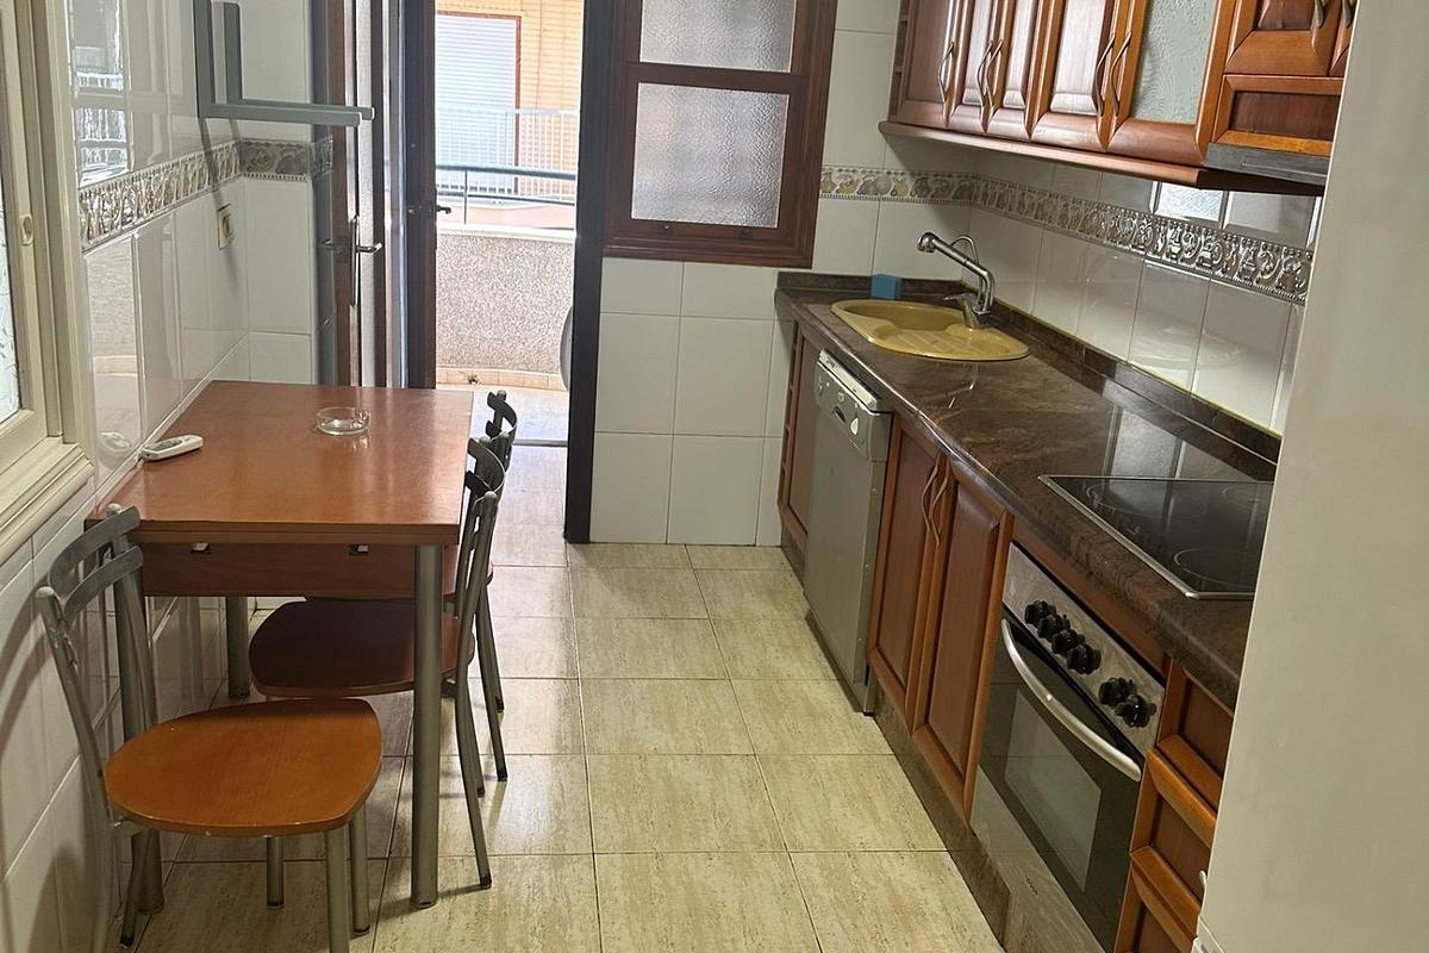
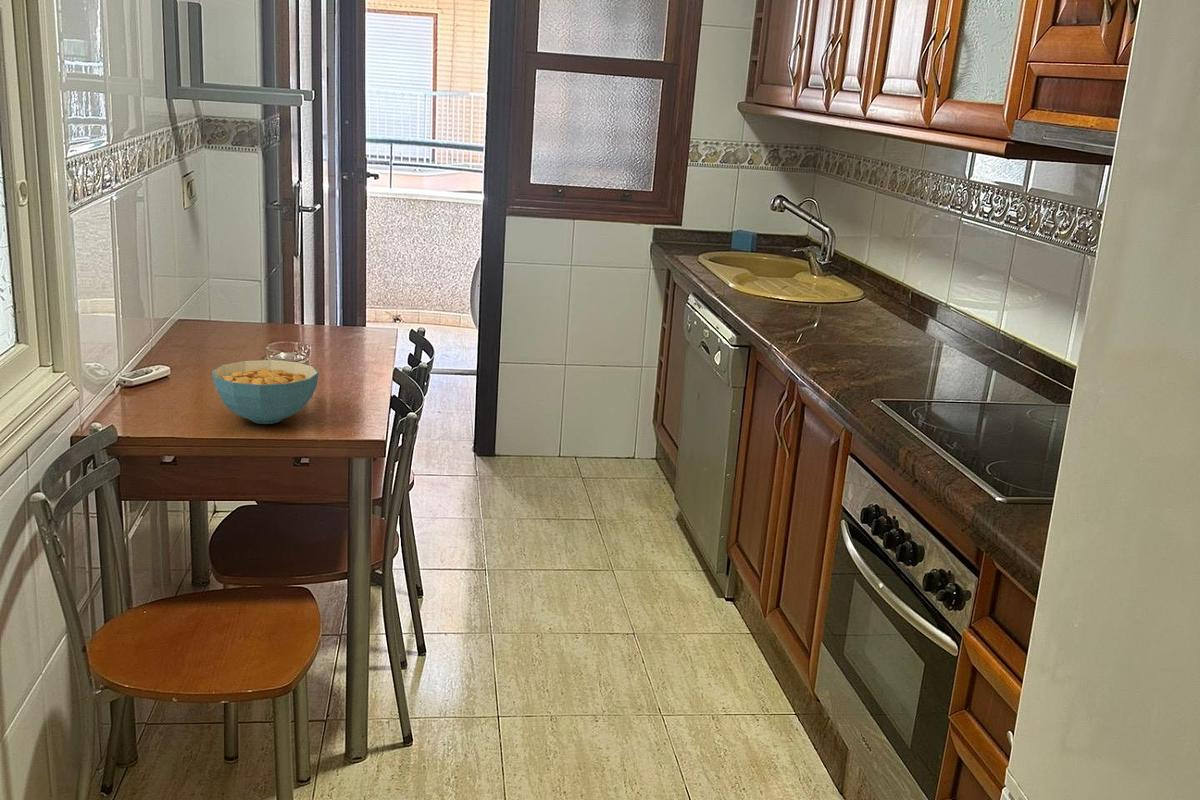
+ cereal bowl [211,359,320,425]
